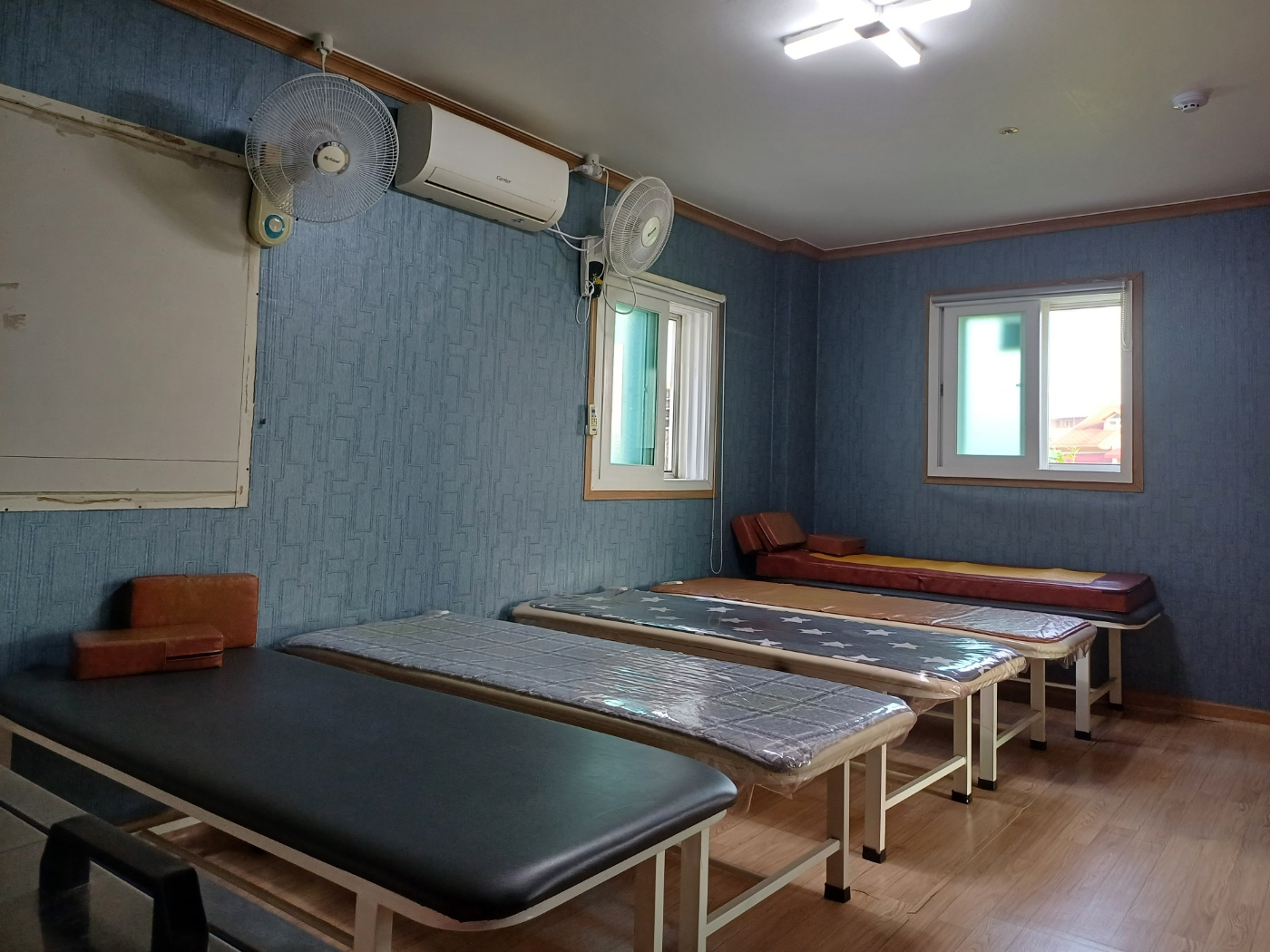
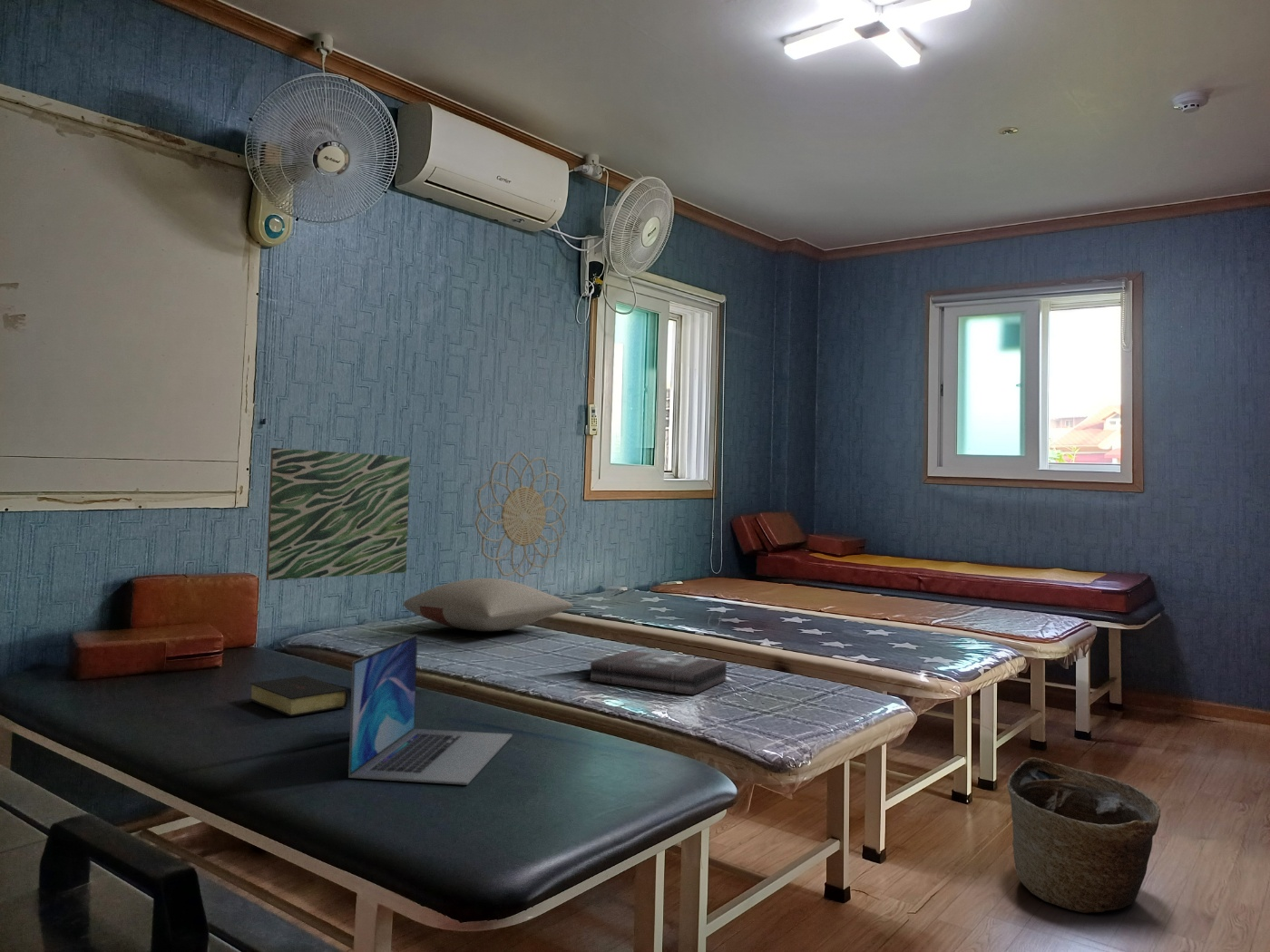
+ basket [1006,756,1161,914]
+ first aid kit [590,649,728,696]
+ pillow [403,578,574,632]
+ decorative wall piece [474,451,568,578]
+ wall art [266,447,411,581]
+ bible [249,675,349,717]
+ laptop [347,634,513,786]
